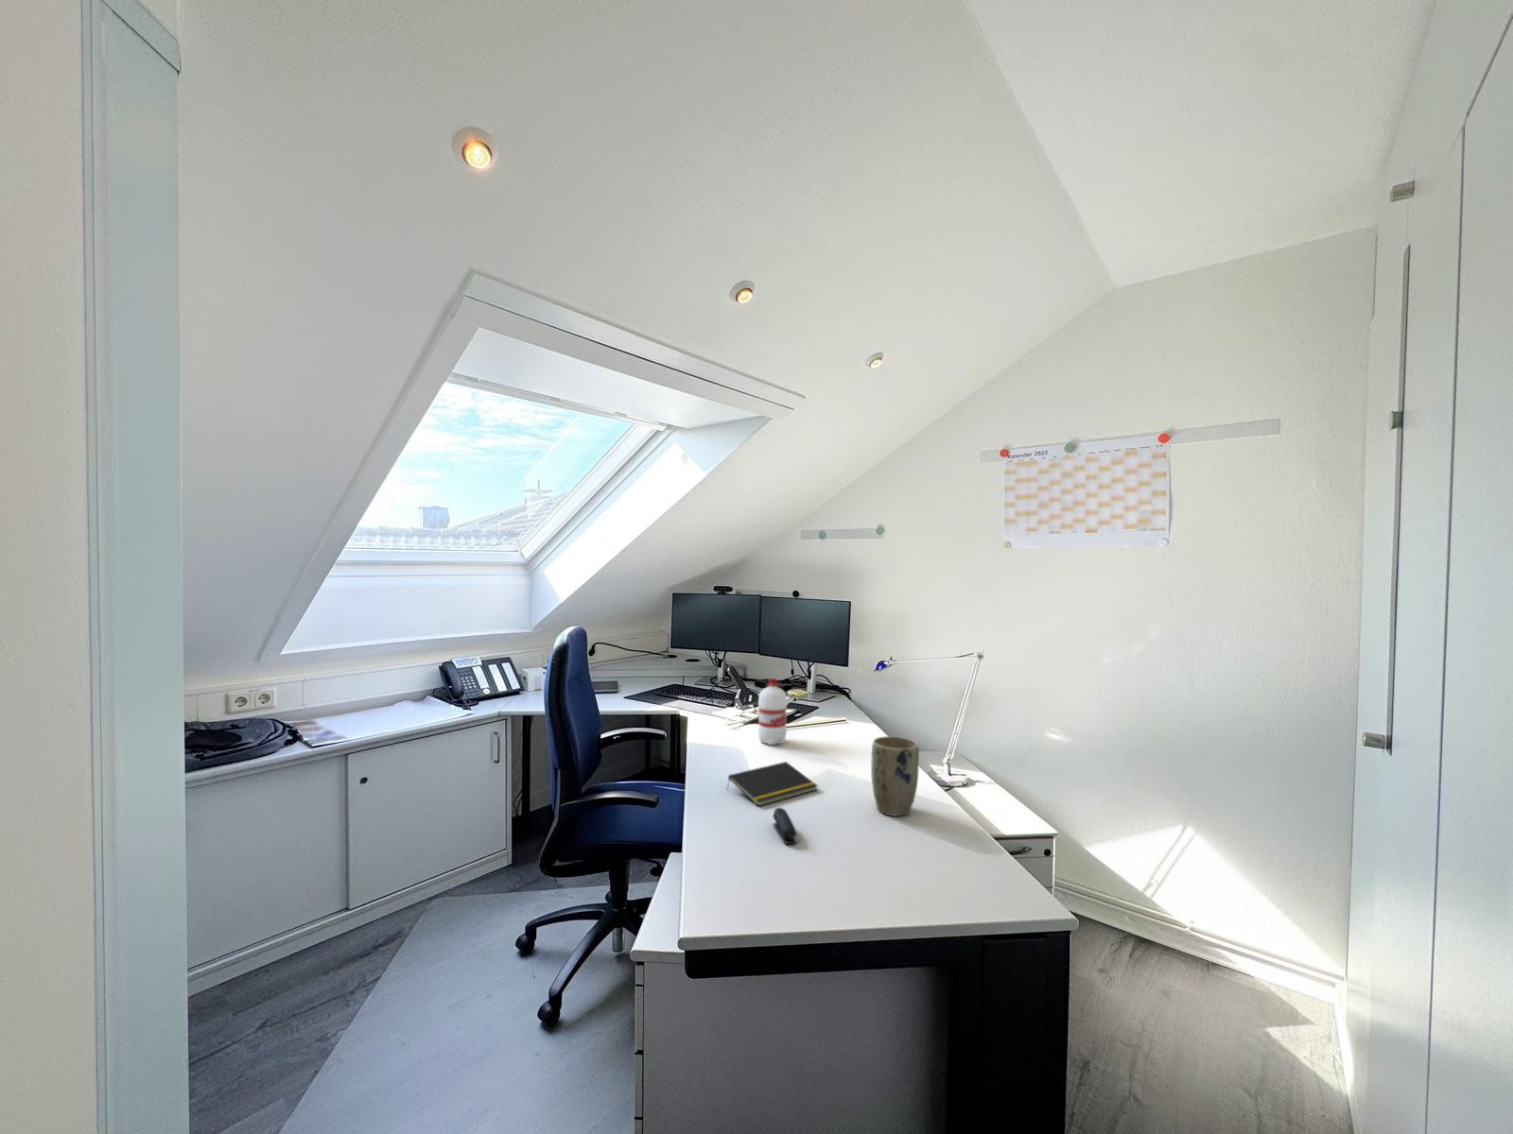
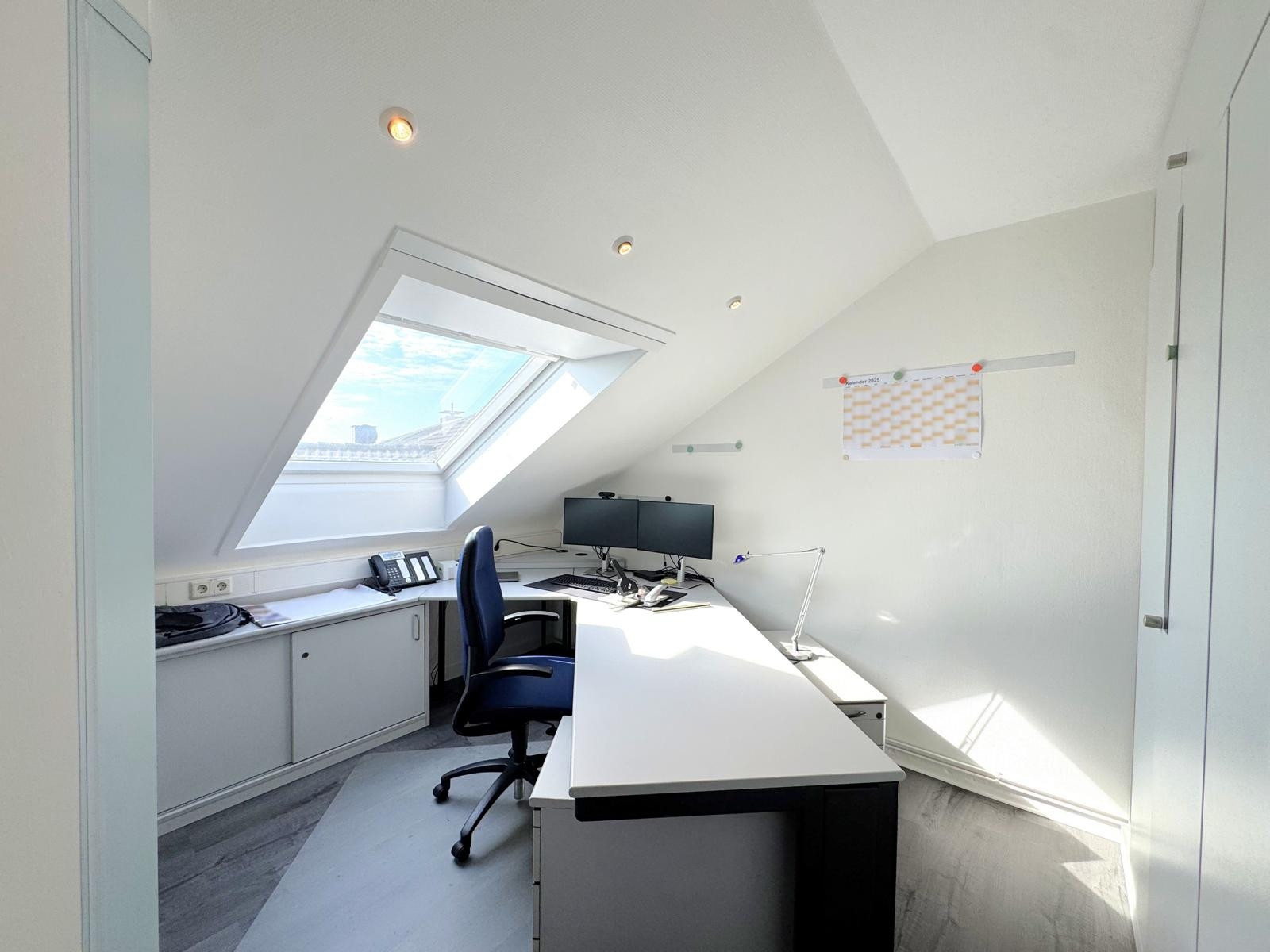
- stapler [772,808,798,845]
- water bottle [758,677,787,746]
- notepad [726,761,818,808]
- plant pot [870,735,920,816]
